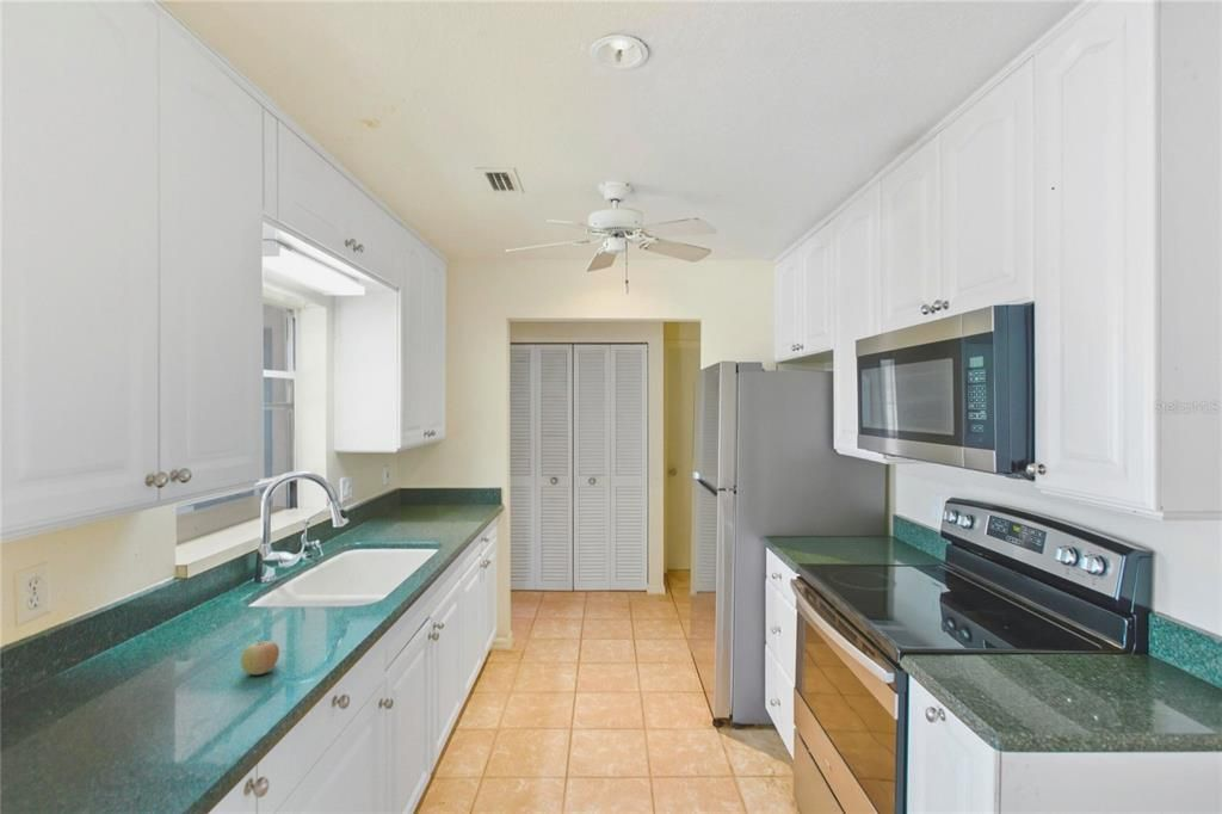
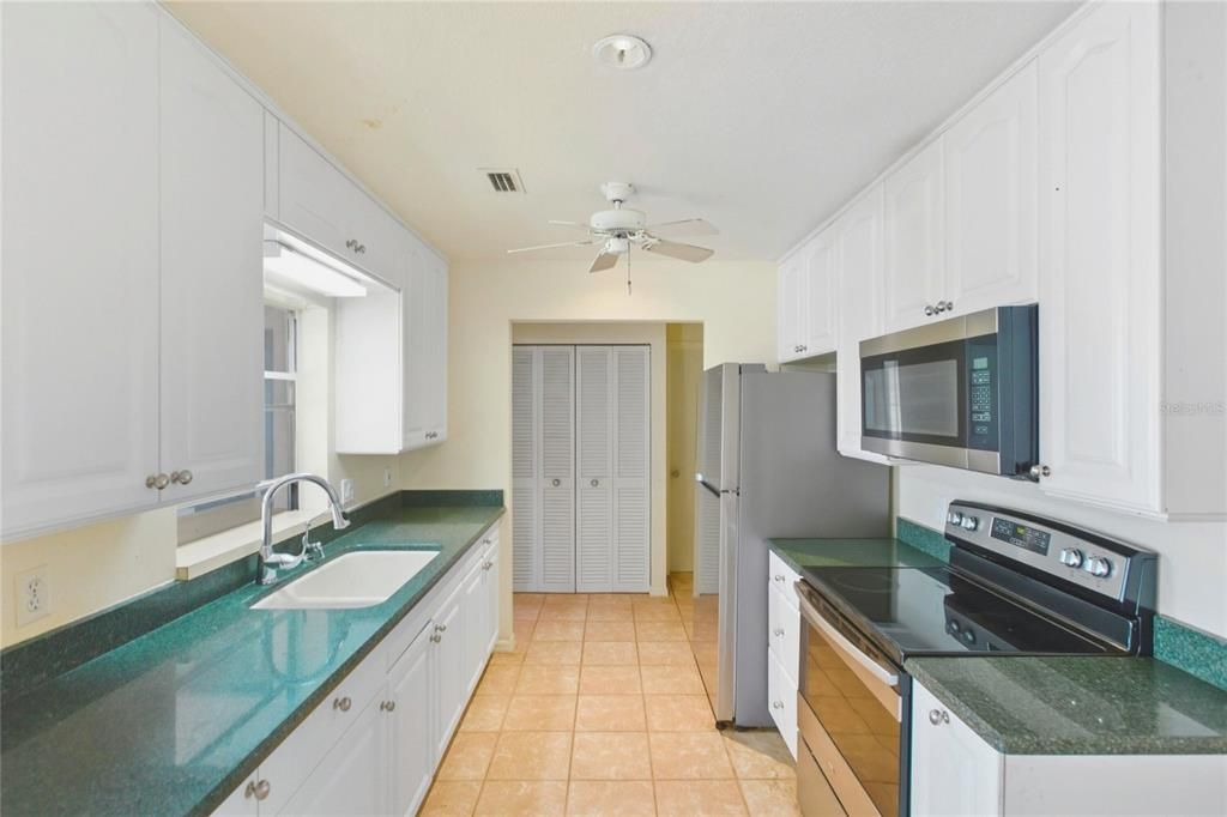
- fruit [240,637,280,676]
